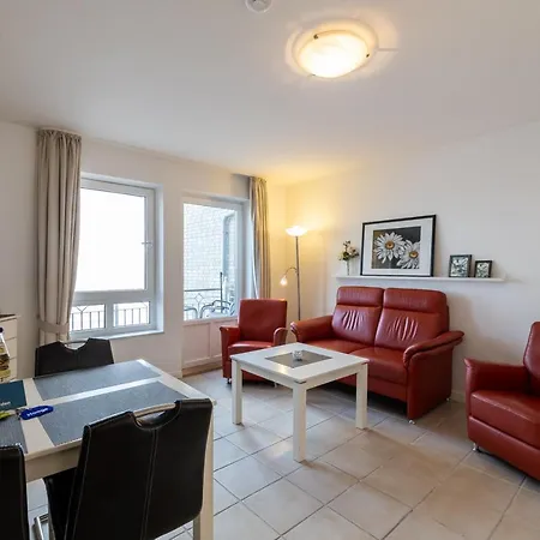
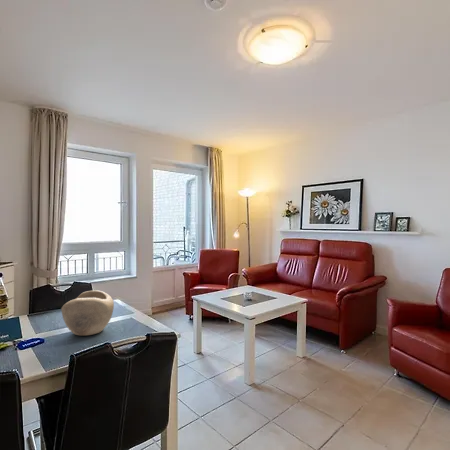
+ decorative bowl [60,289,115,336]
